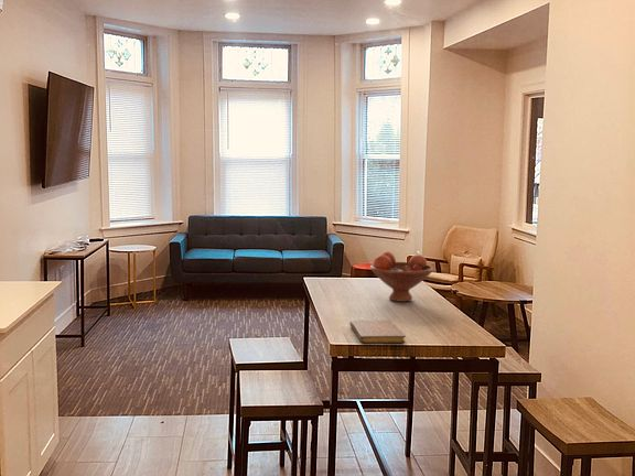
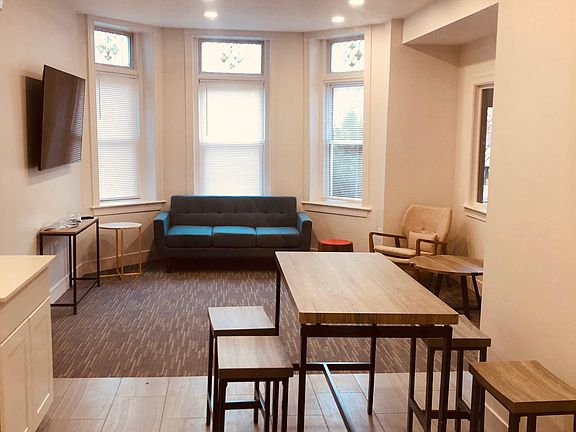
- notebook [349,320,407,344]
- fruit bowl [369,250,434,303]
